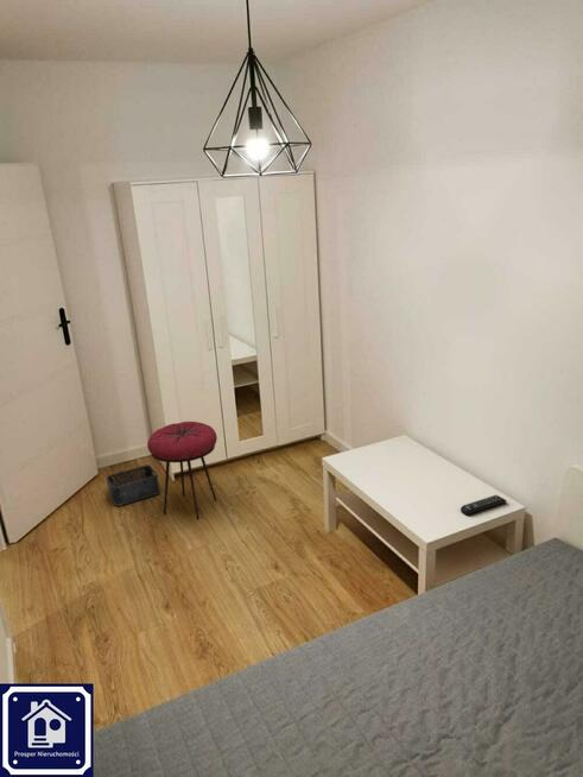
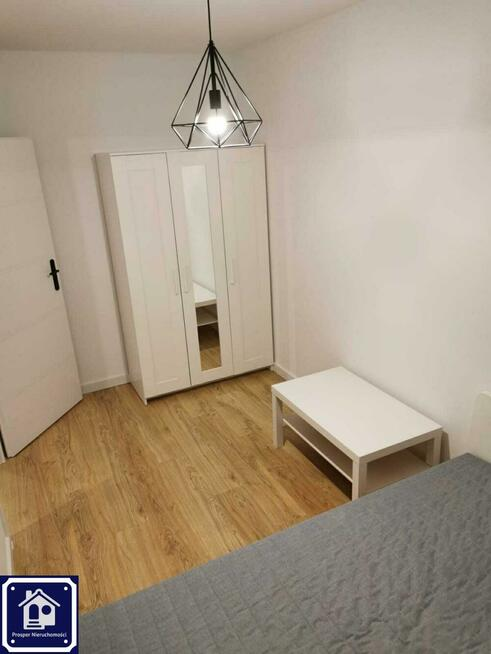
- remote control [460,494,508,516]
- stool [146,421,218,520]
- storage bin [106,463,161,507]
